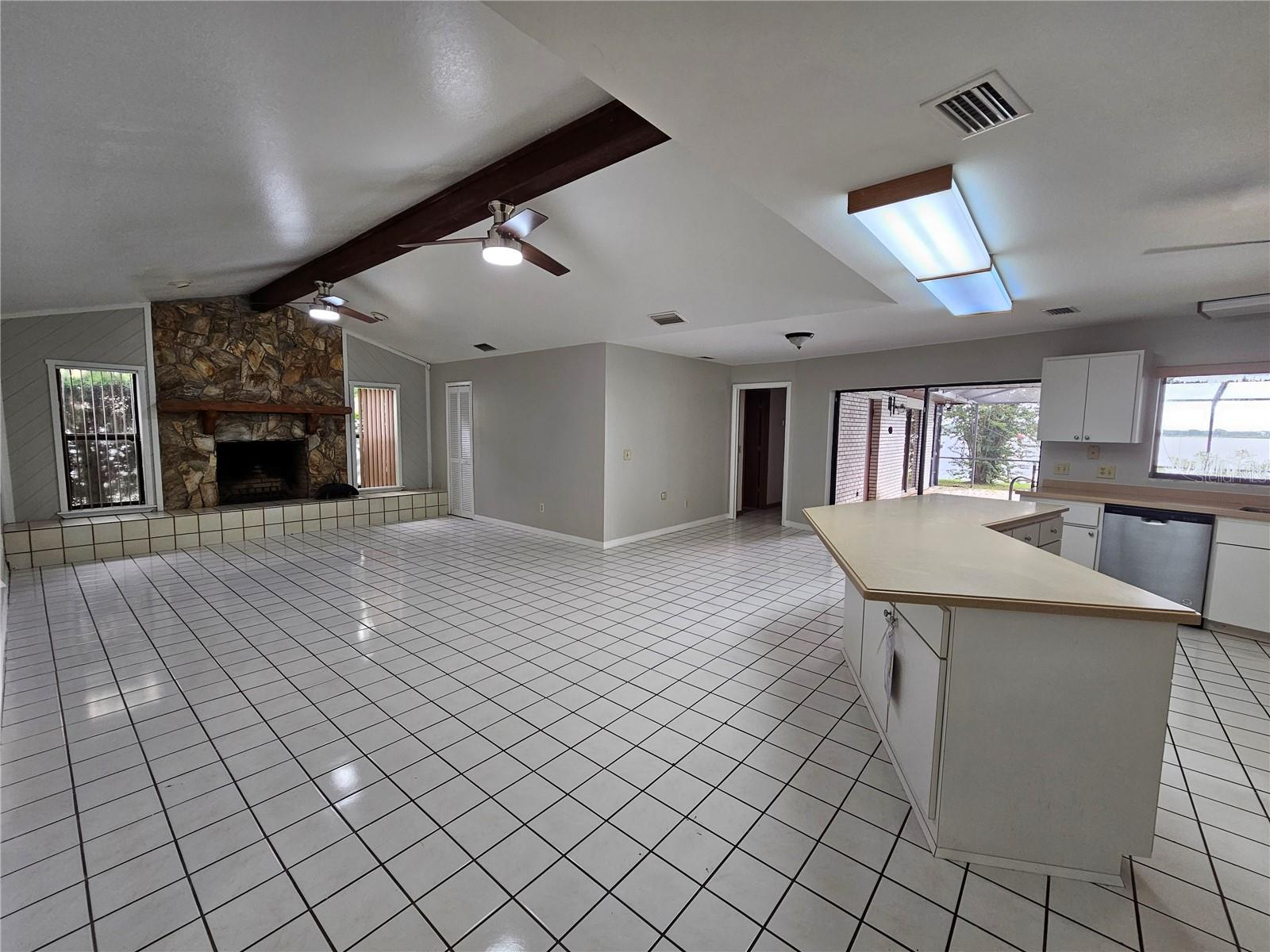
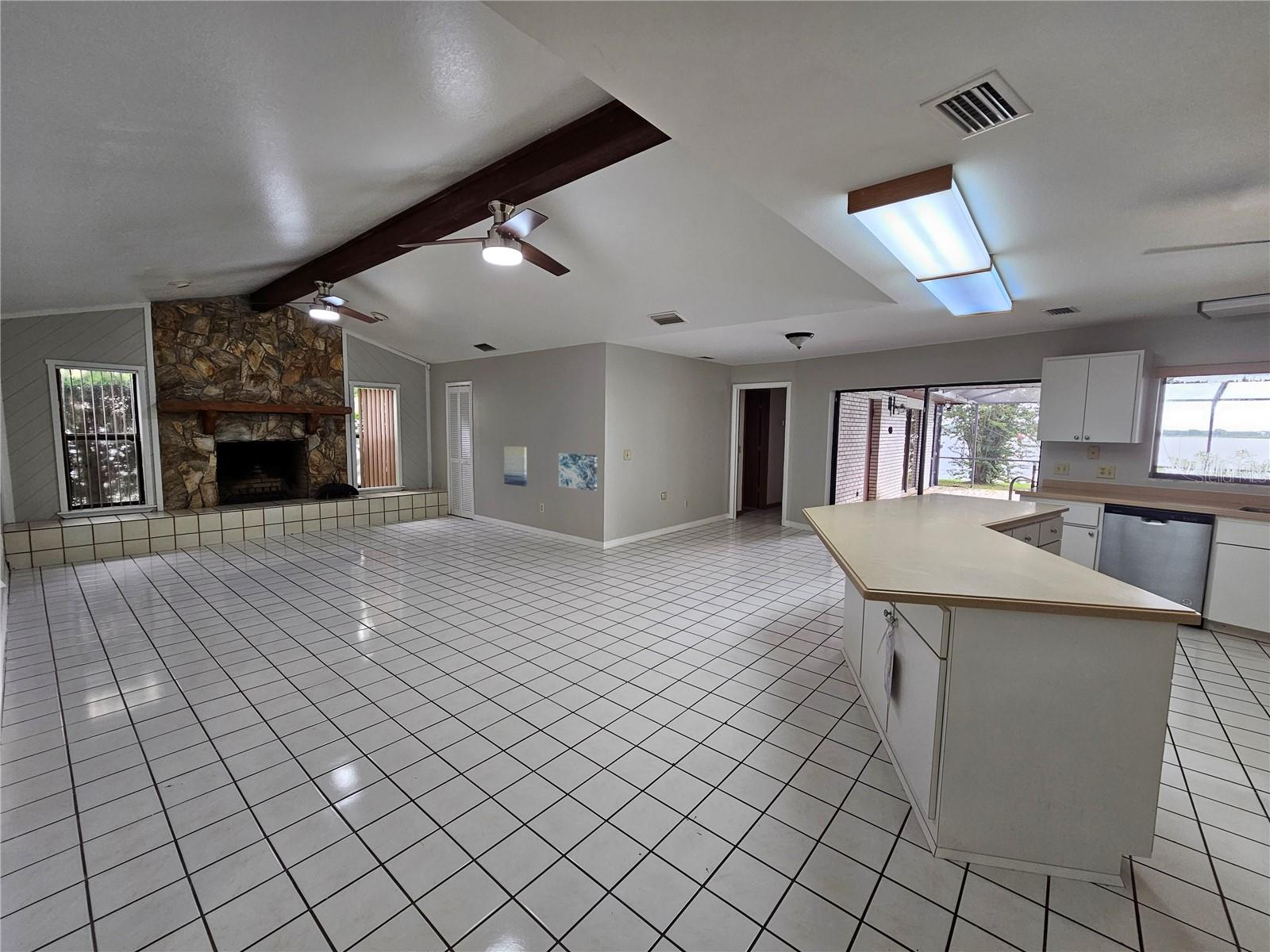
+ wall art [503,446,528,487]
+ wall art [558,452,598,491]
